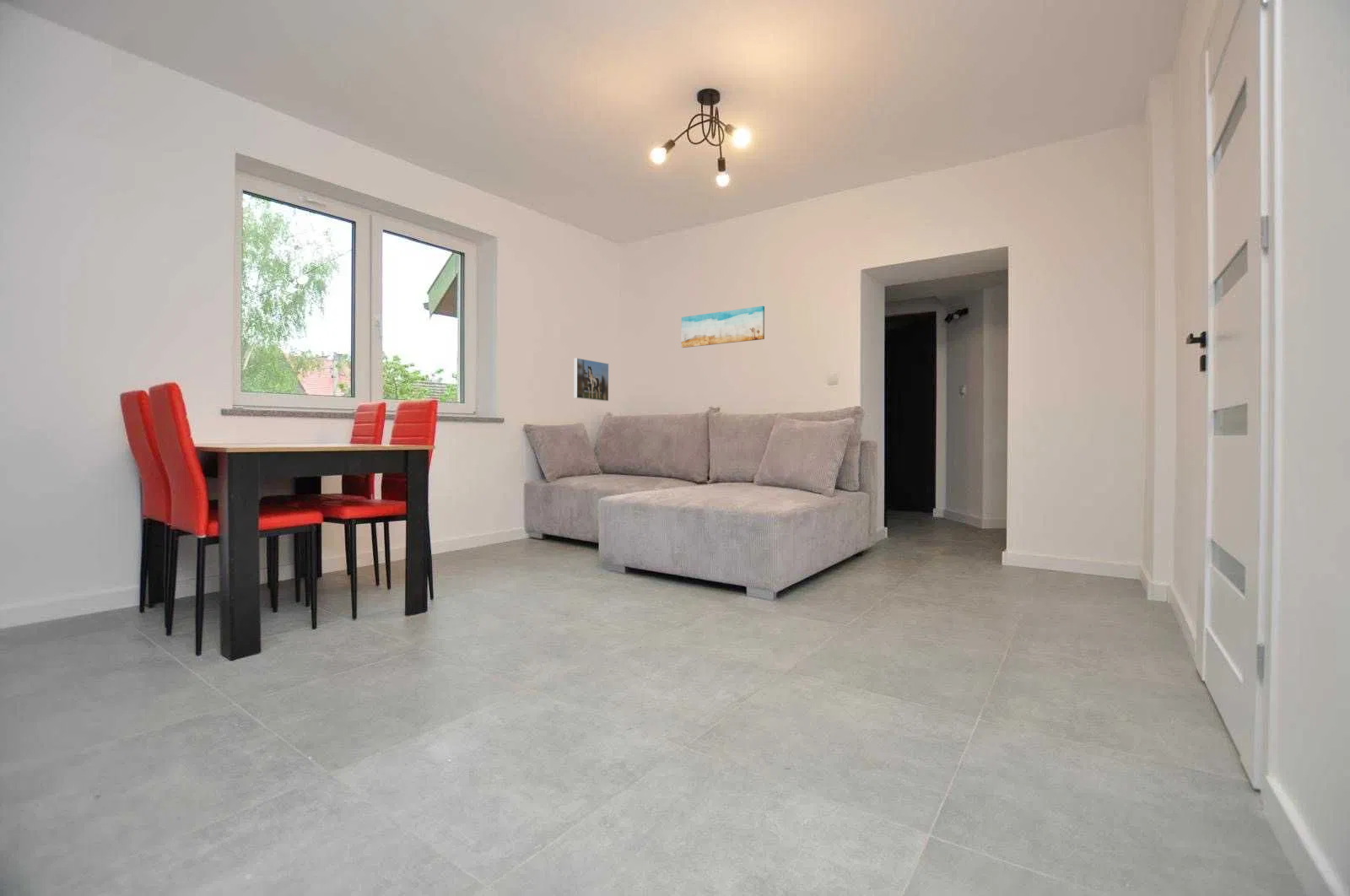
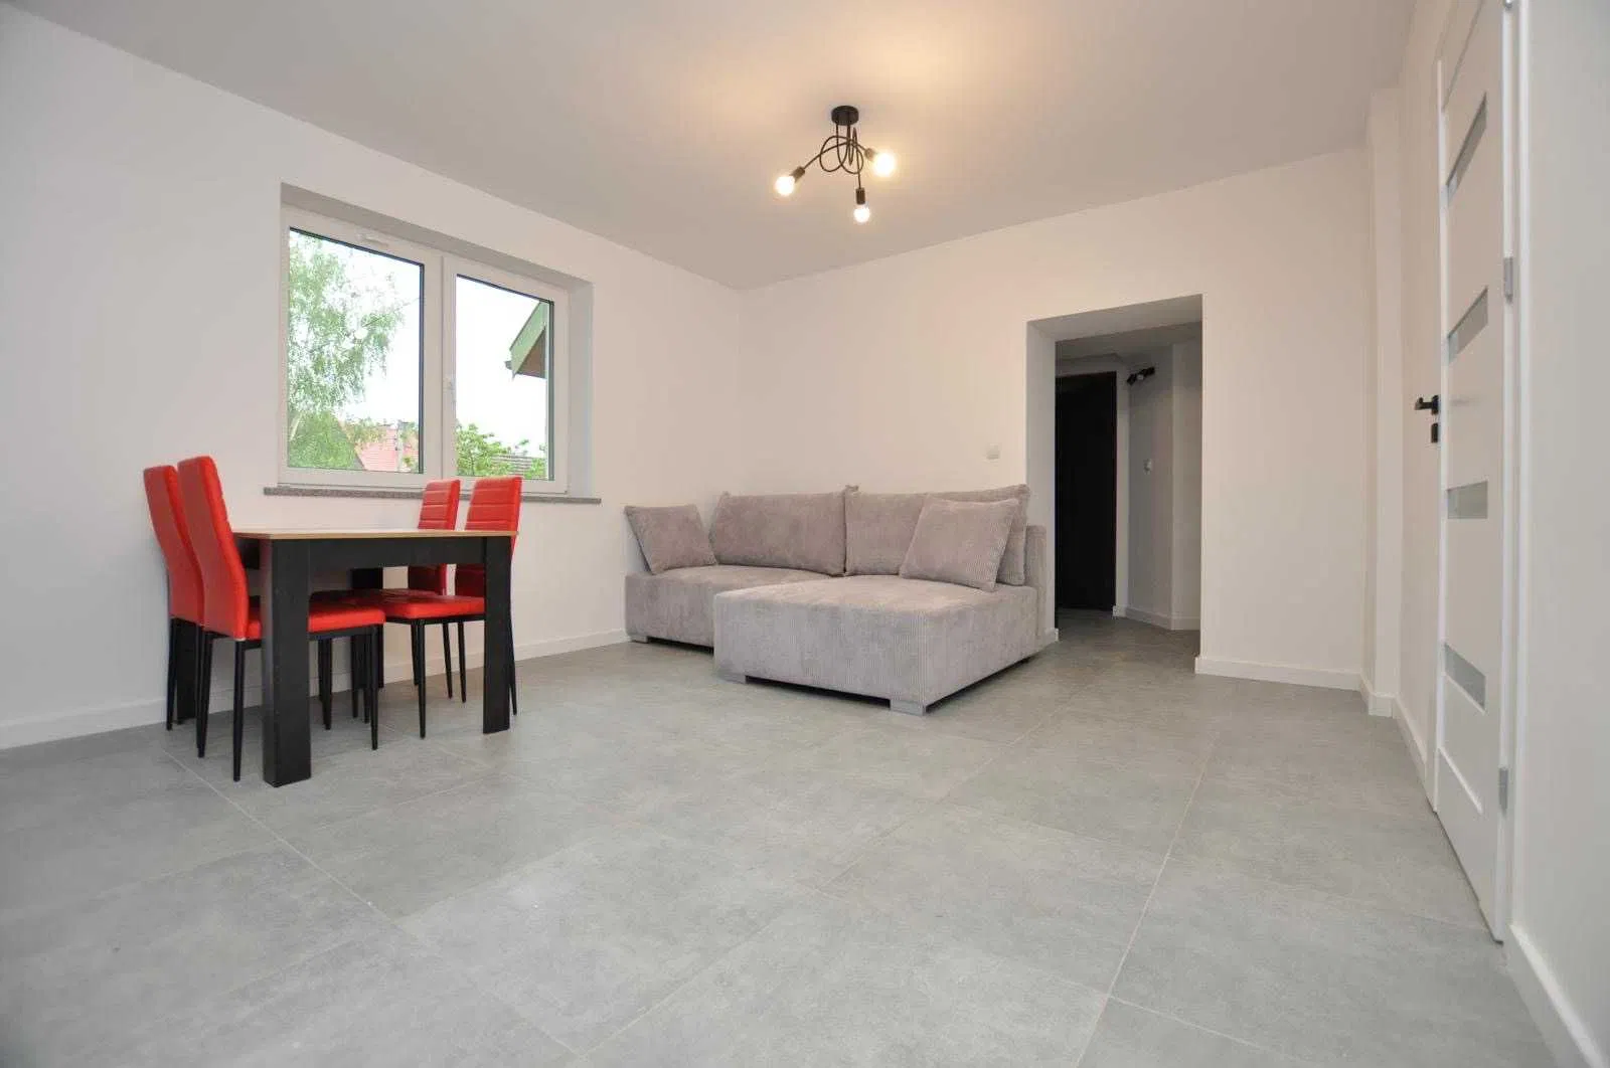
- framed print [573,357,609,402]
- wall art [680,305,765,348]
